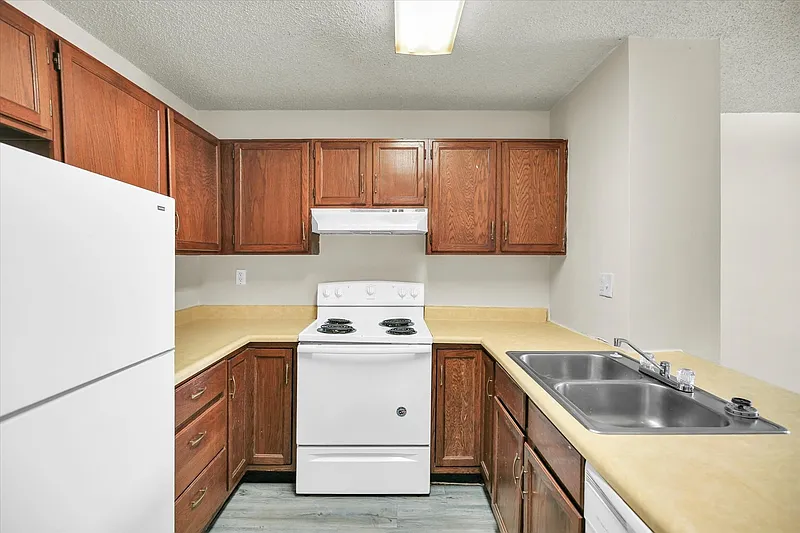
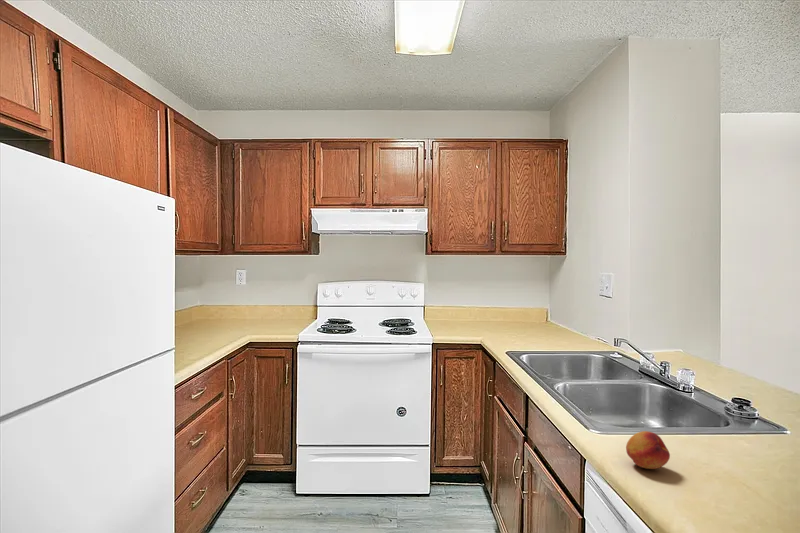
+ fruit [625,430,671,470]
